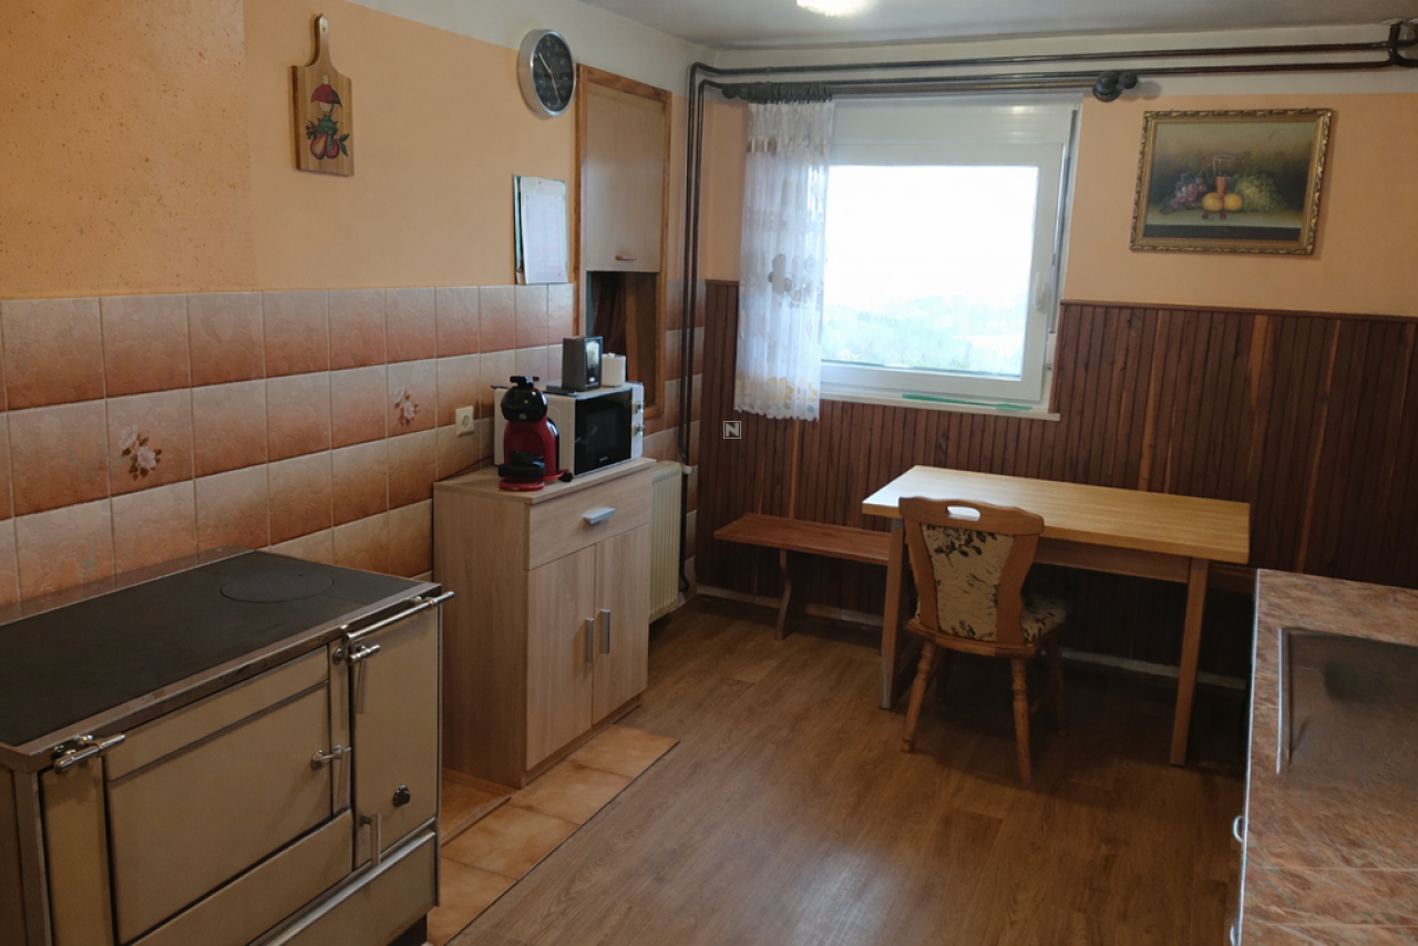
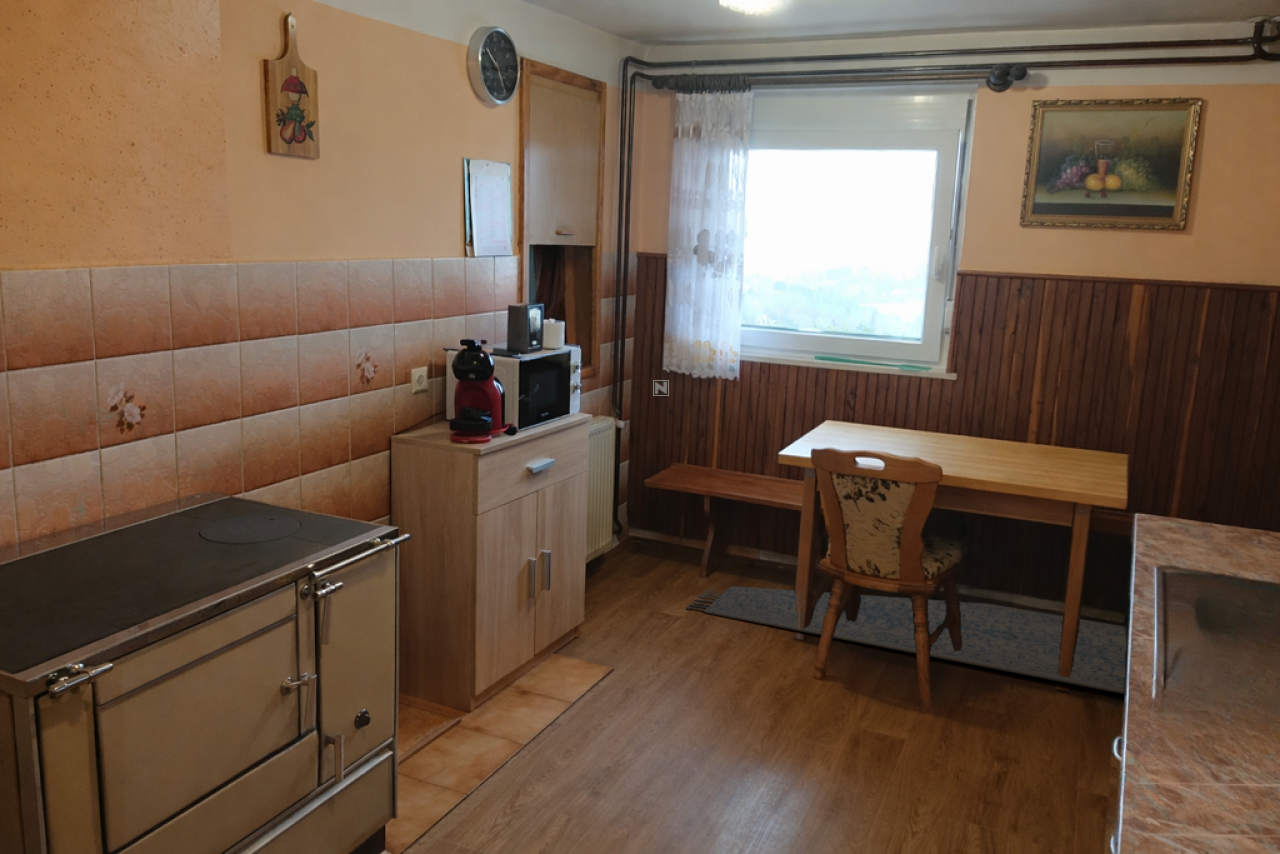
+ rug [685,582,1127,695]
